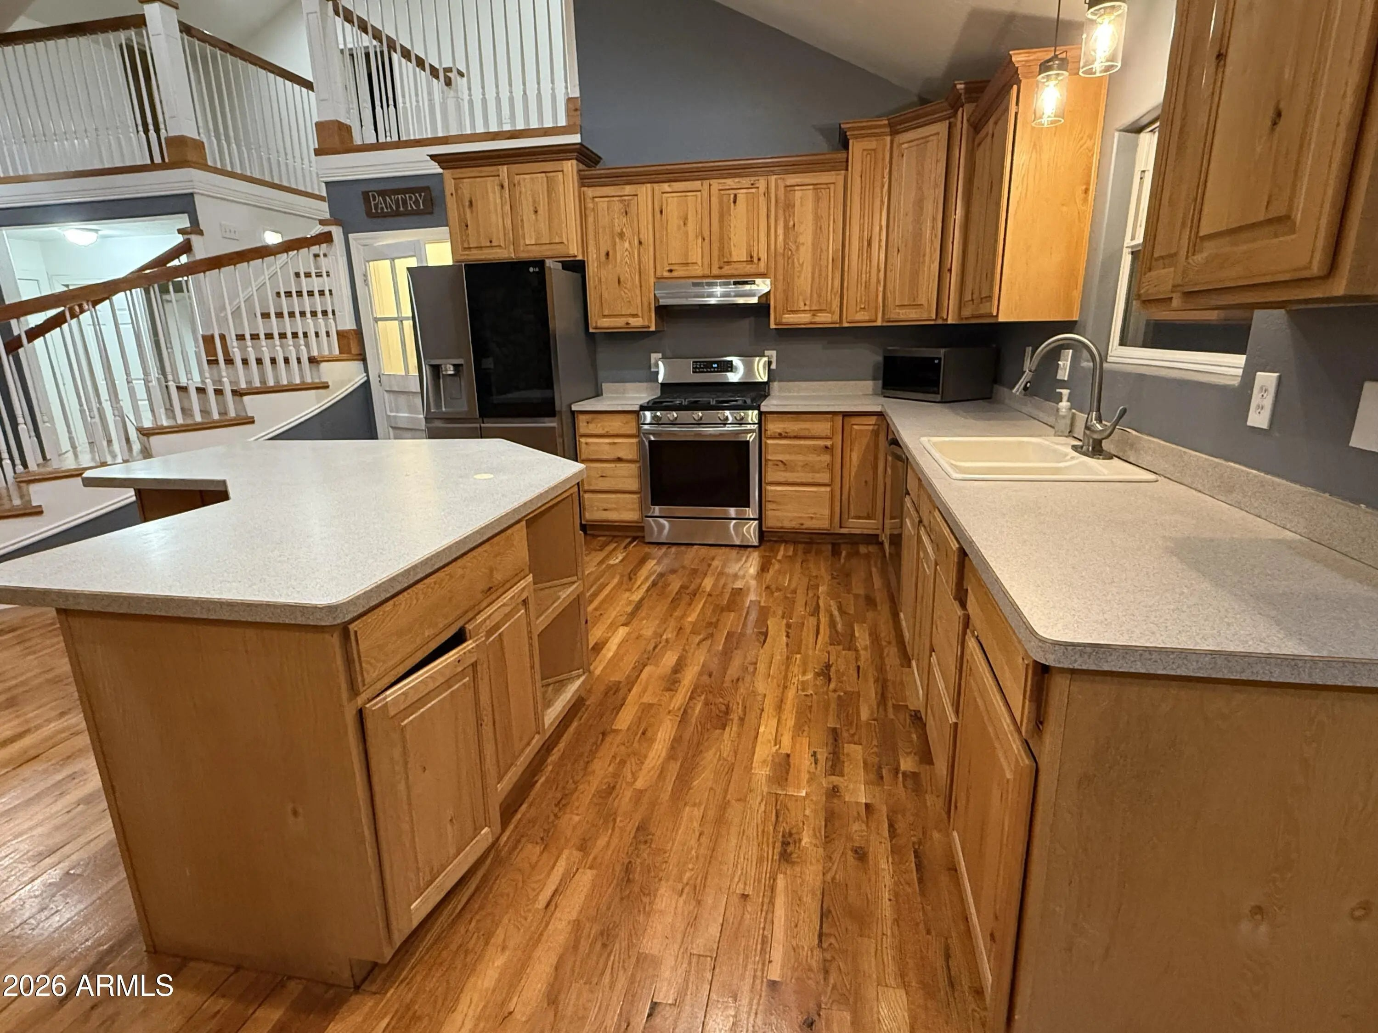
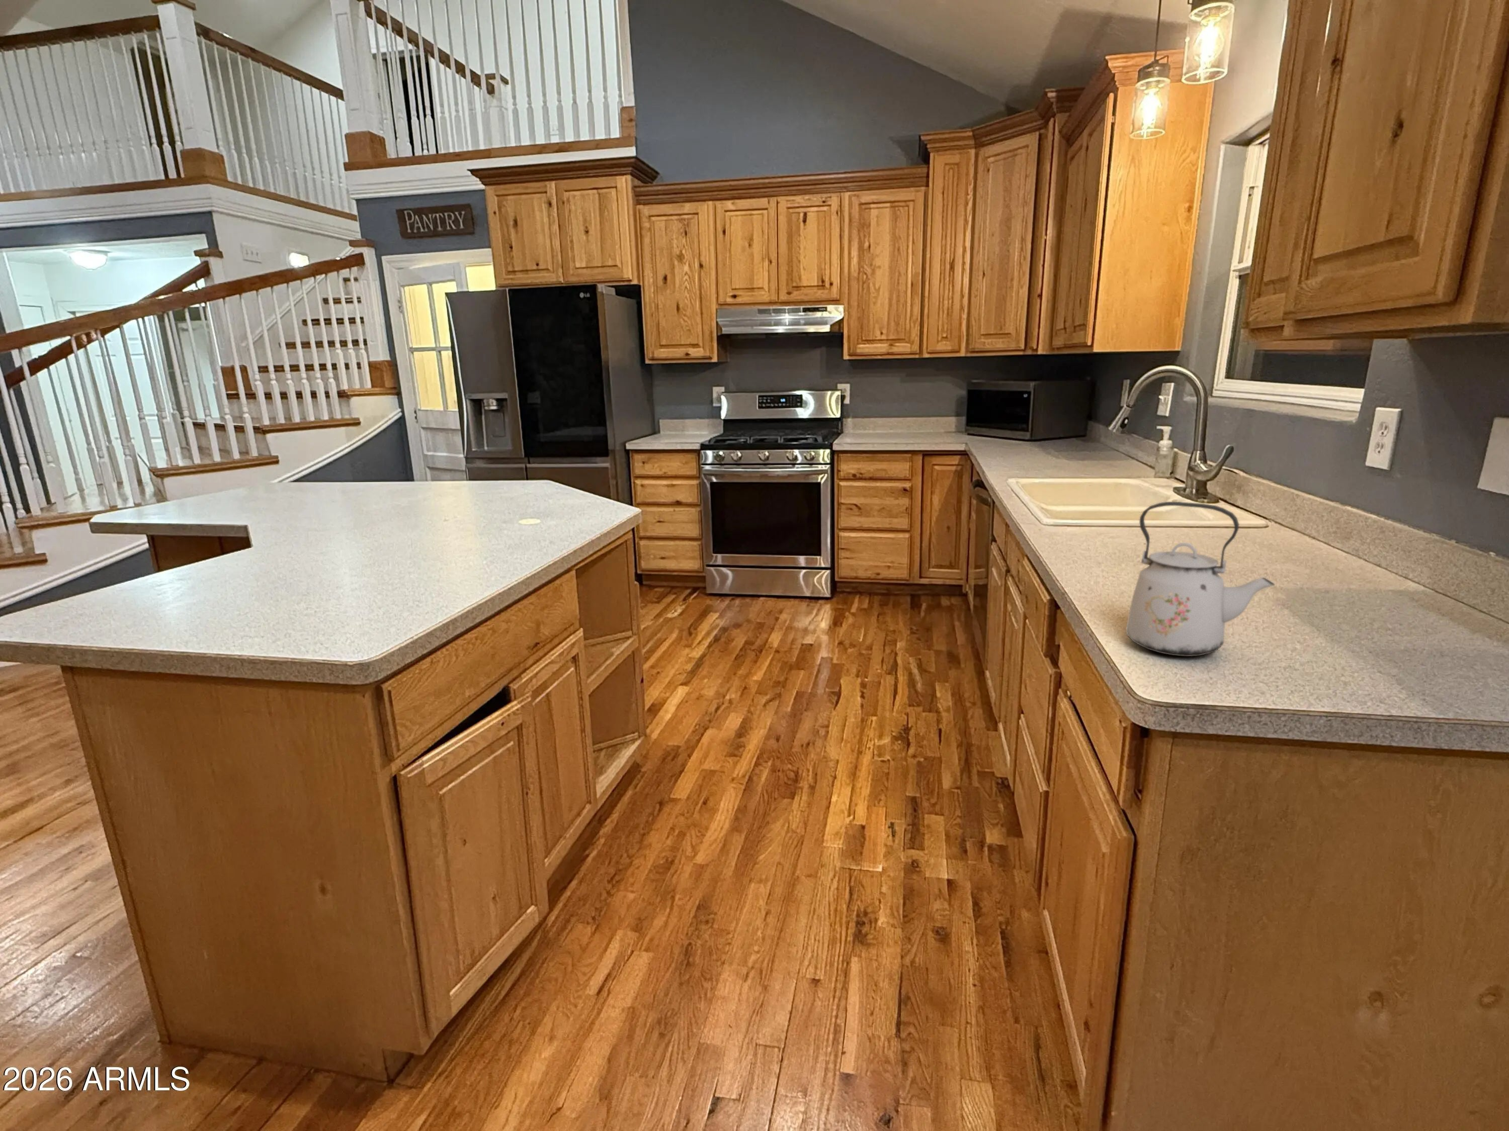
+ kettle [1125,501,1276,657]
